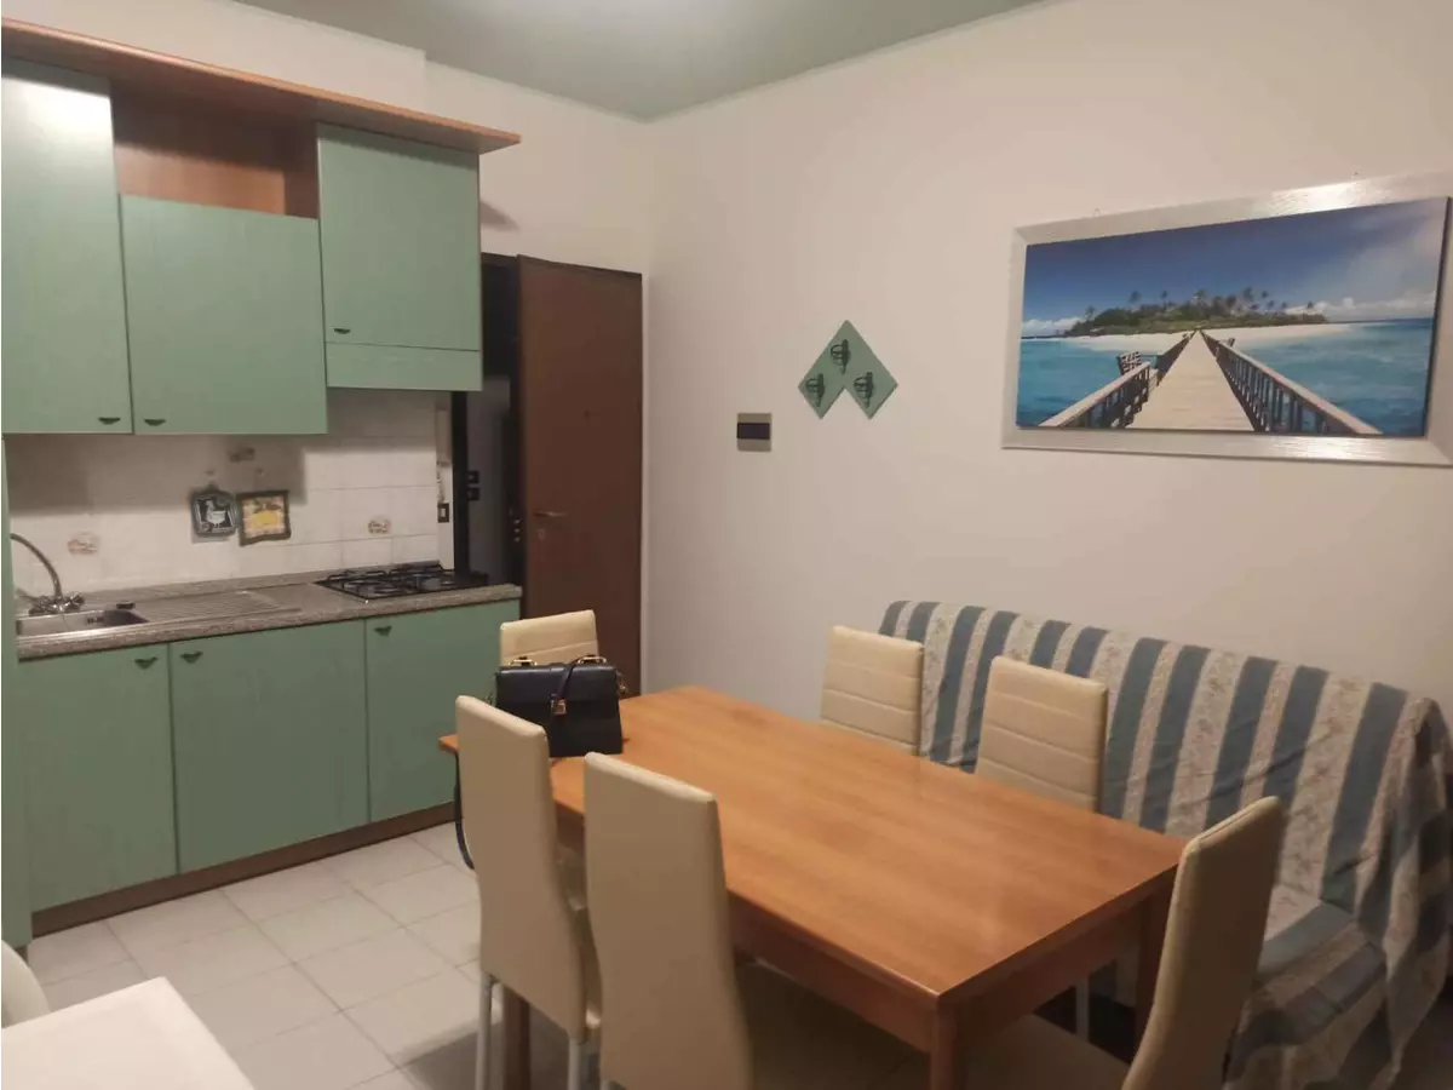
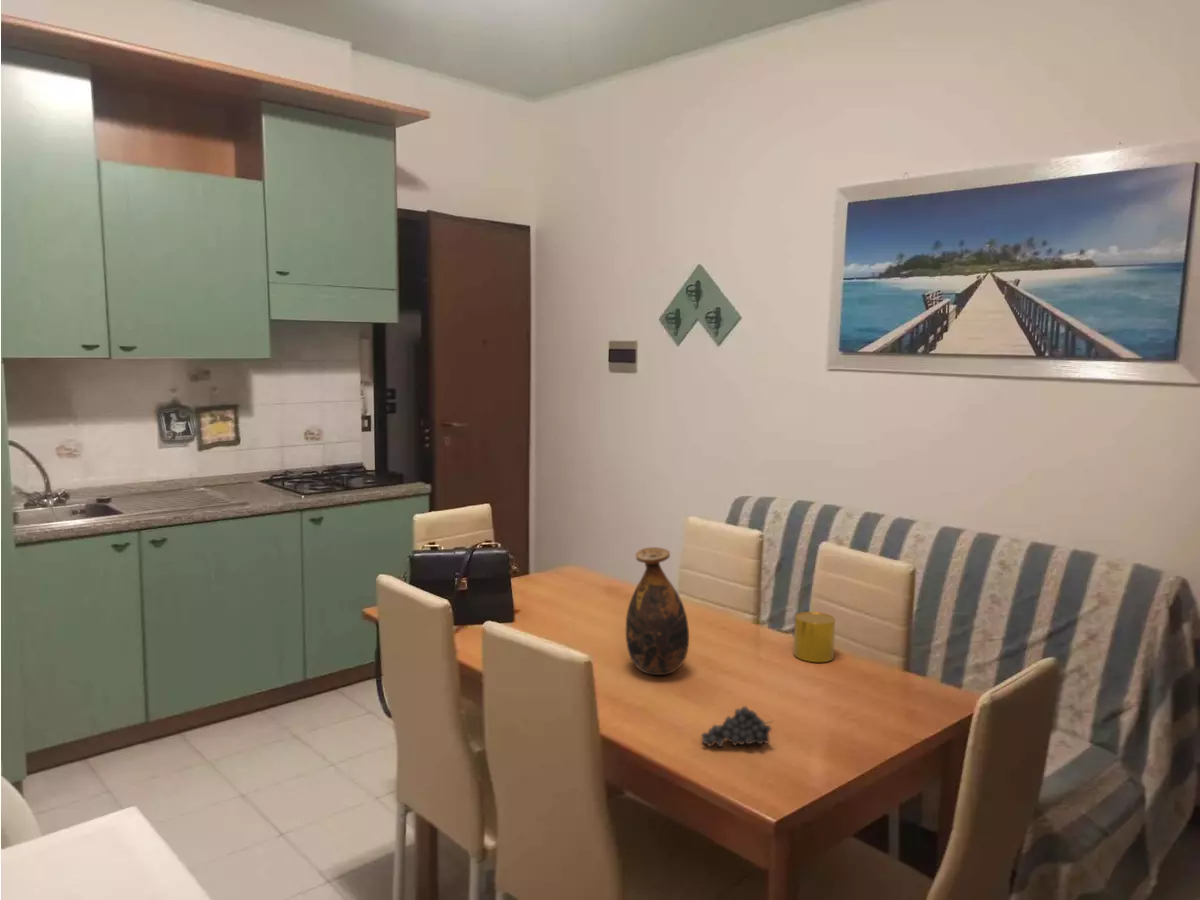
+ vase [625,546,690,676]
+ cup [793,611,836,663]
+ fruit [701,705,775,748]
